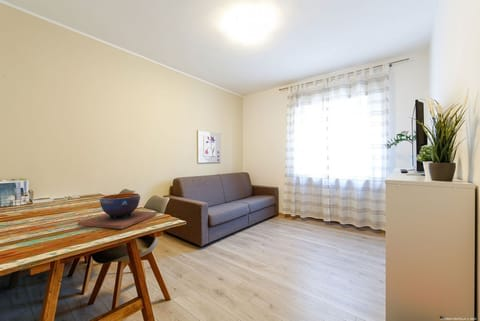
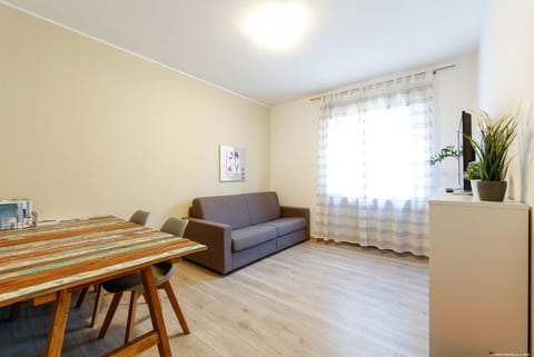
- decorative bowl [77,192,157,230]
